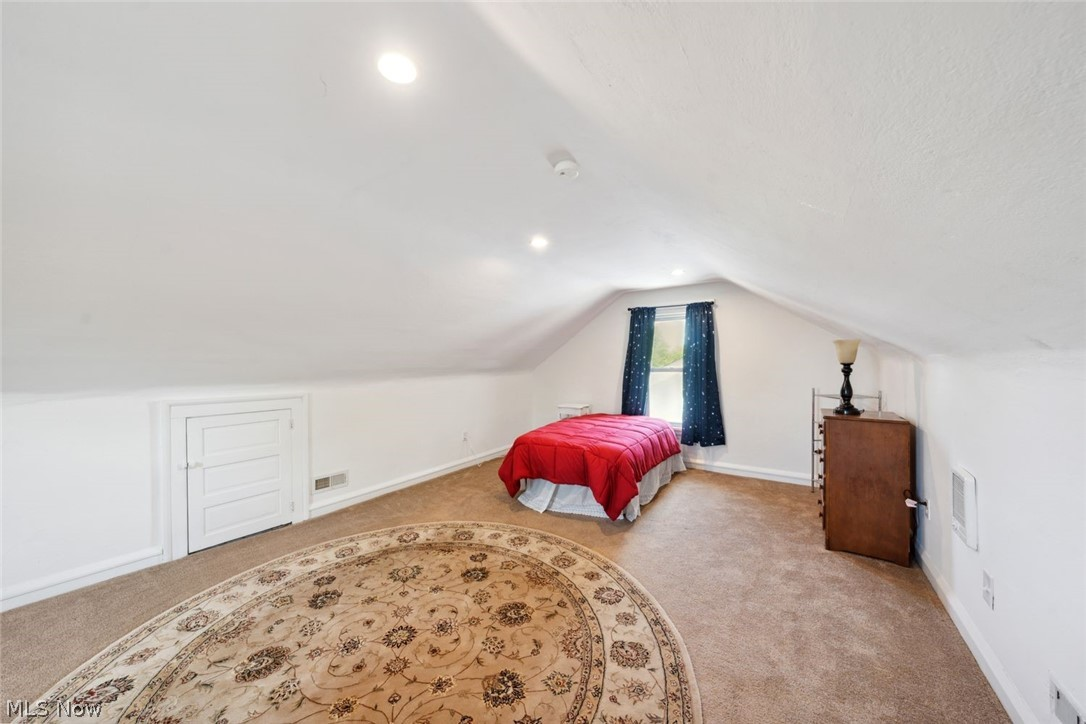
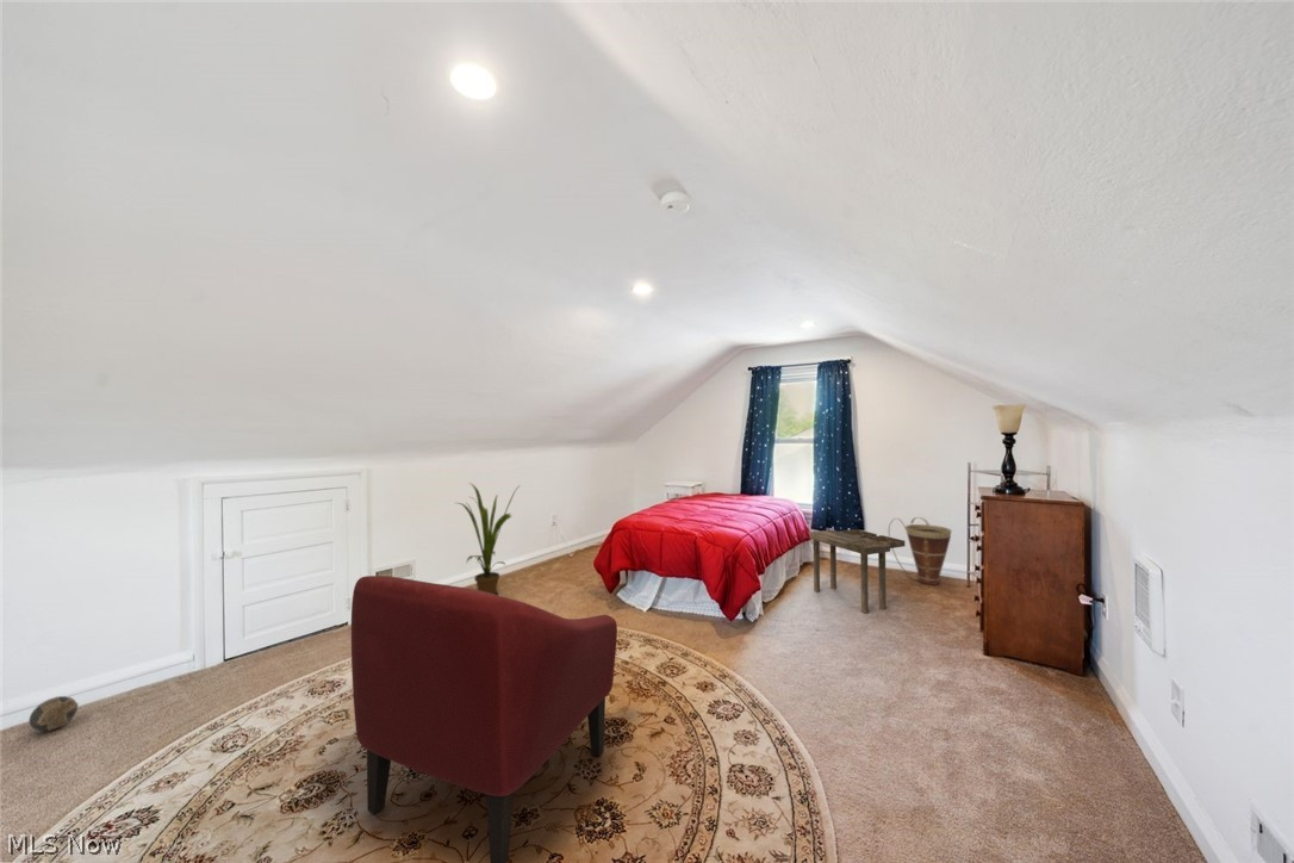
+ side table [809,528,907,614]
+ ball [27,695,80,732]
+ basket [888,516,953,586]
+ house plant [455,482,522,596]
+ armchair [350,575,618,863]
